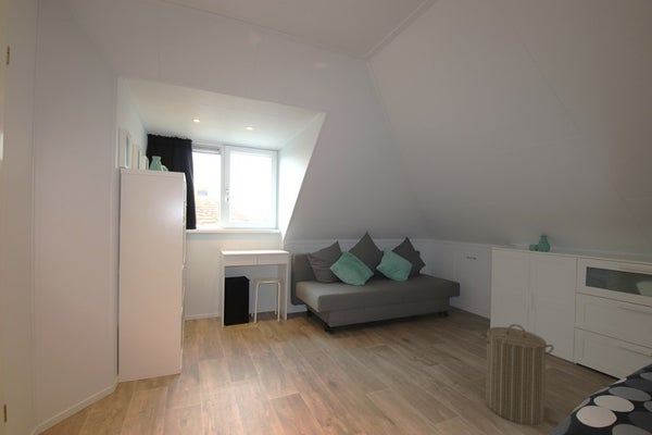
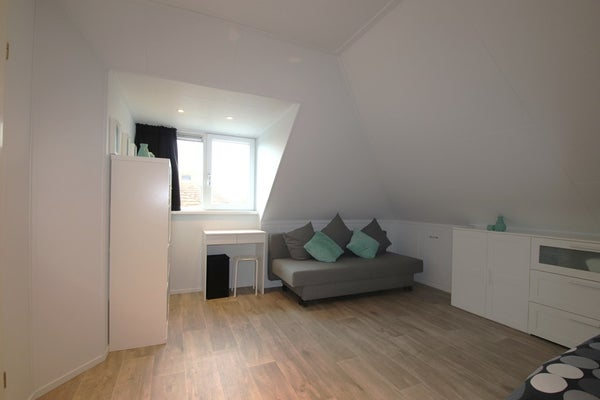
- laundry hamper [479,323,555,426]
